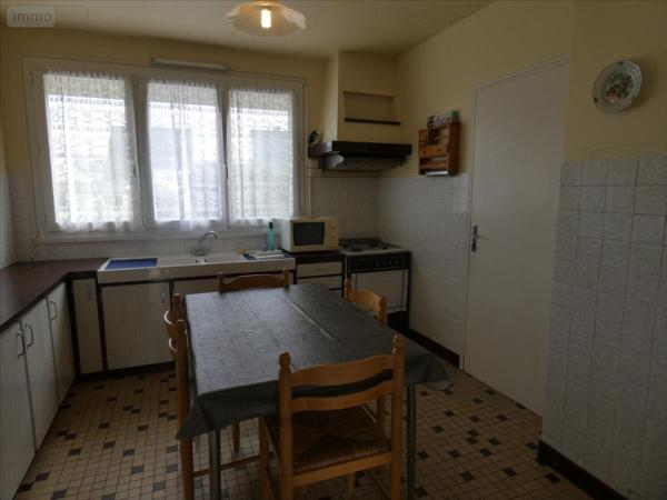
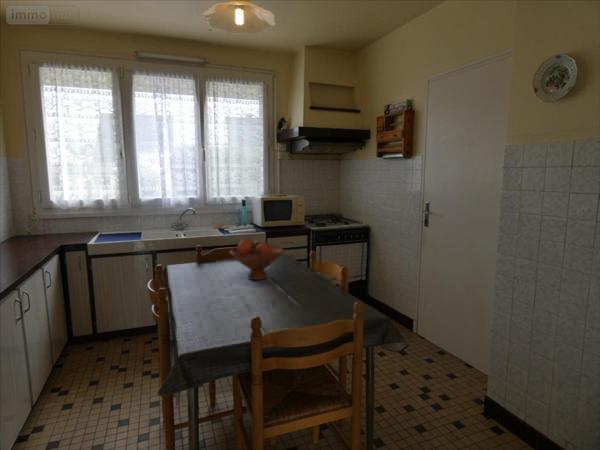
+ fruit bowl [229,238,285,281]
